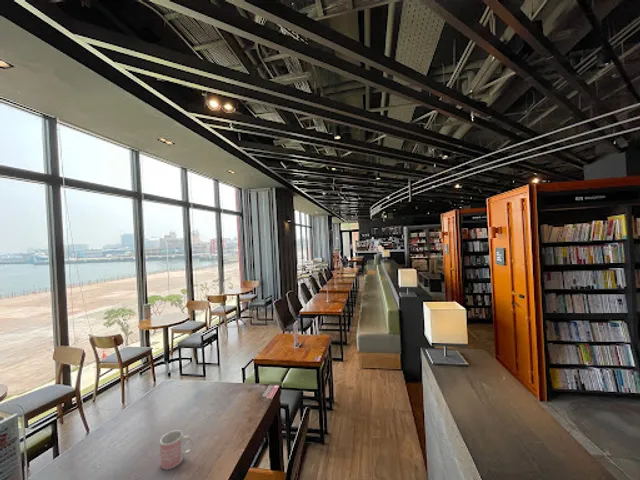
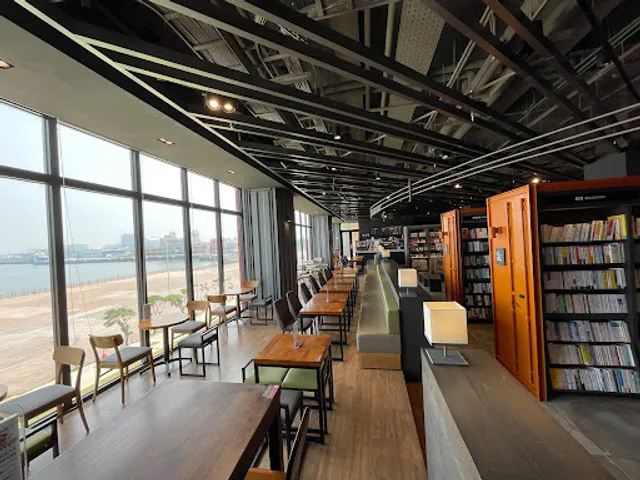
- mug [159,429,195,470]
